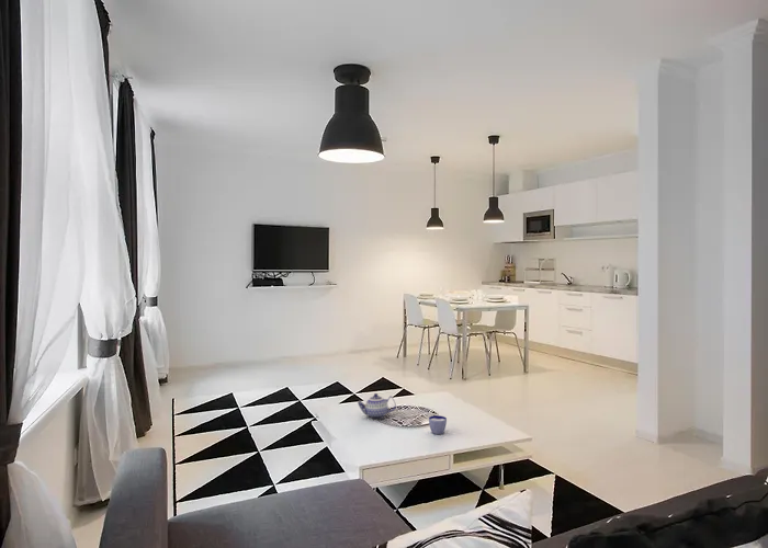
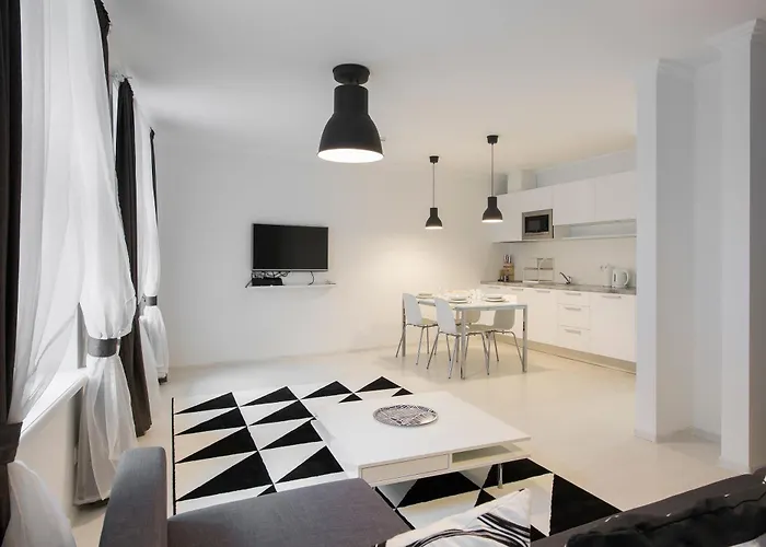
- cup [428,414,448,435]
- teapot [357,392,397,420]
